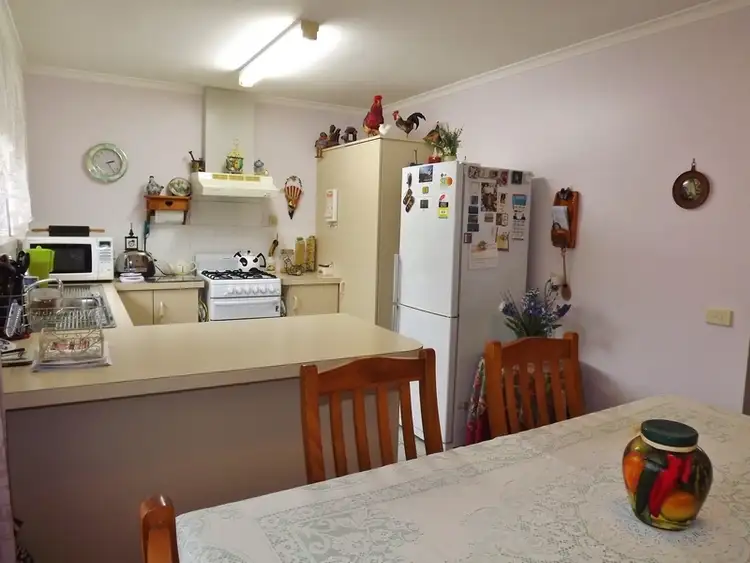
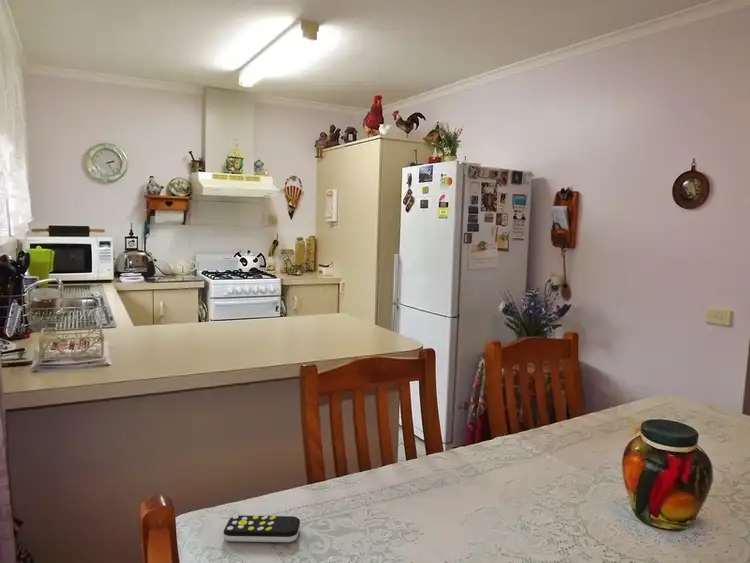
+ remote control [222,514,301,543]
